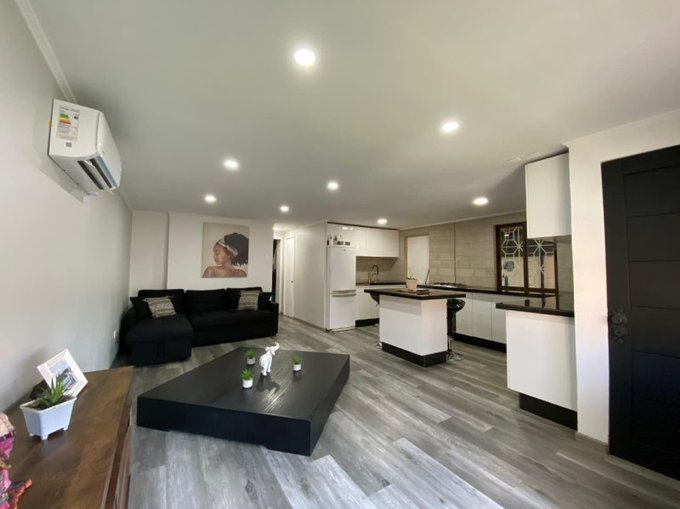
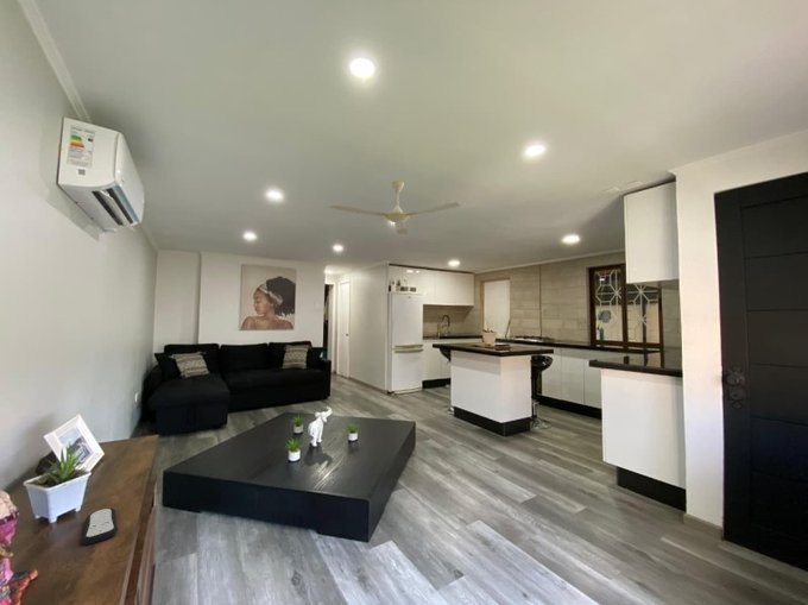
+ ceiling fan [328,179,461,235]
+ remote control [81,506,119,546]
